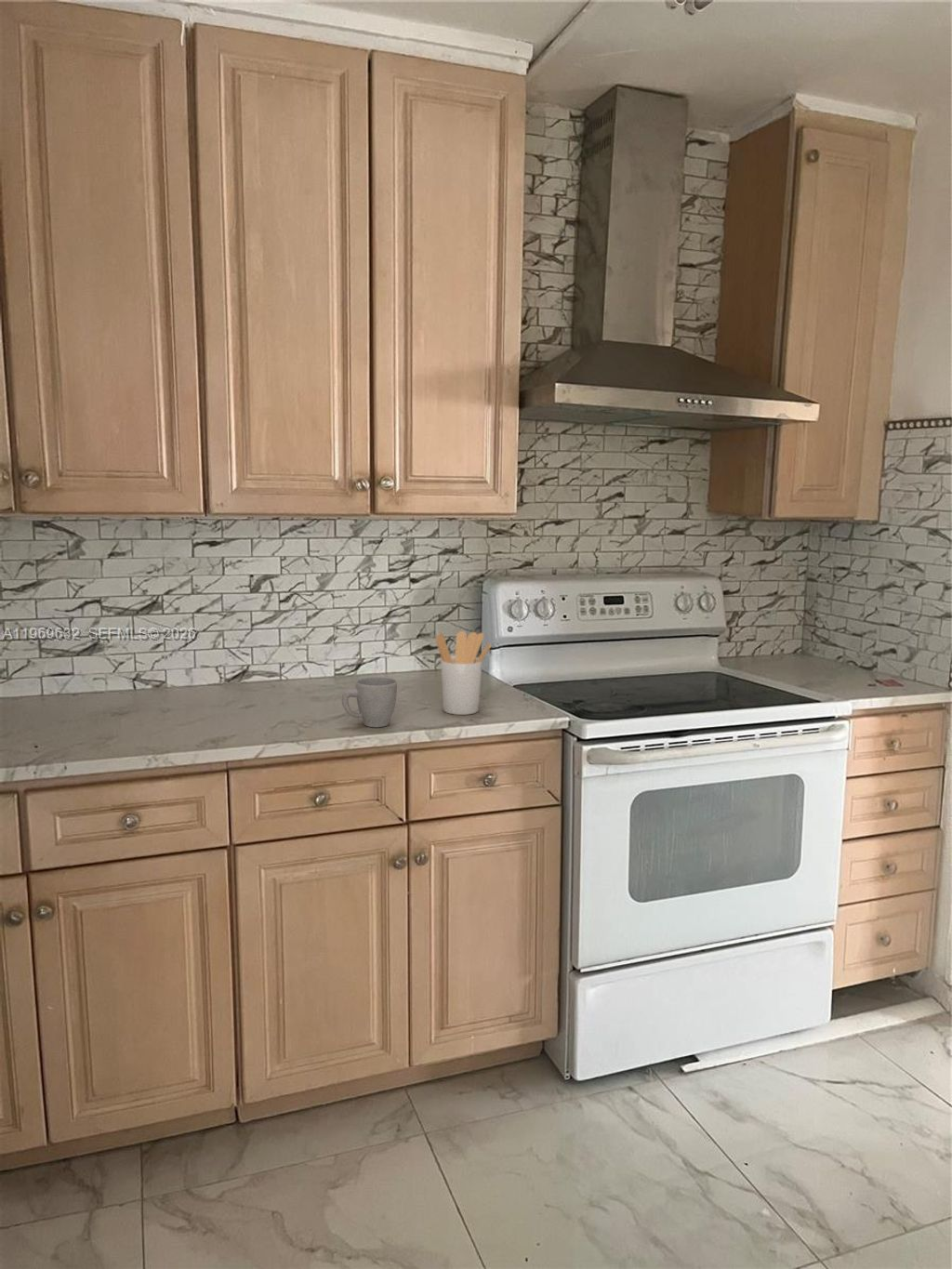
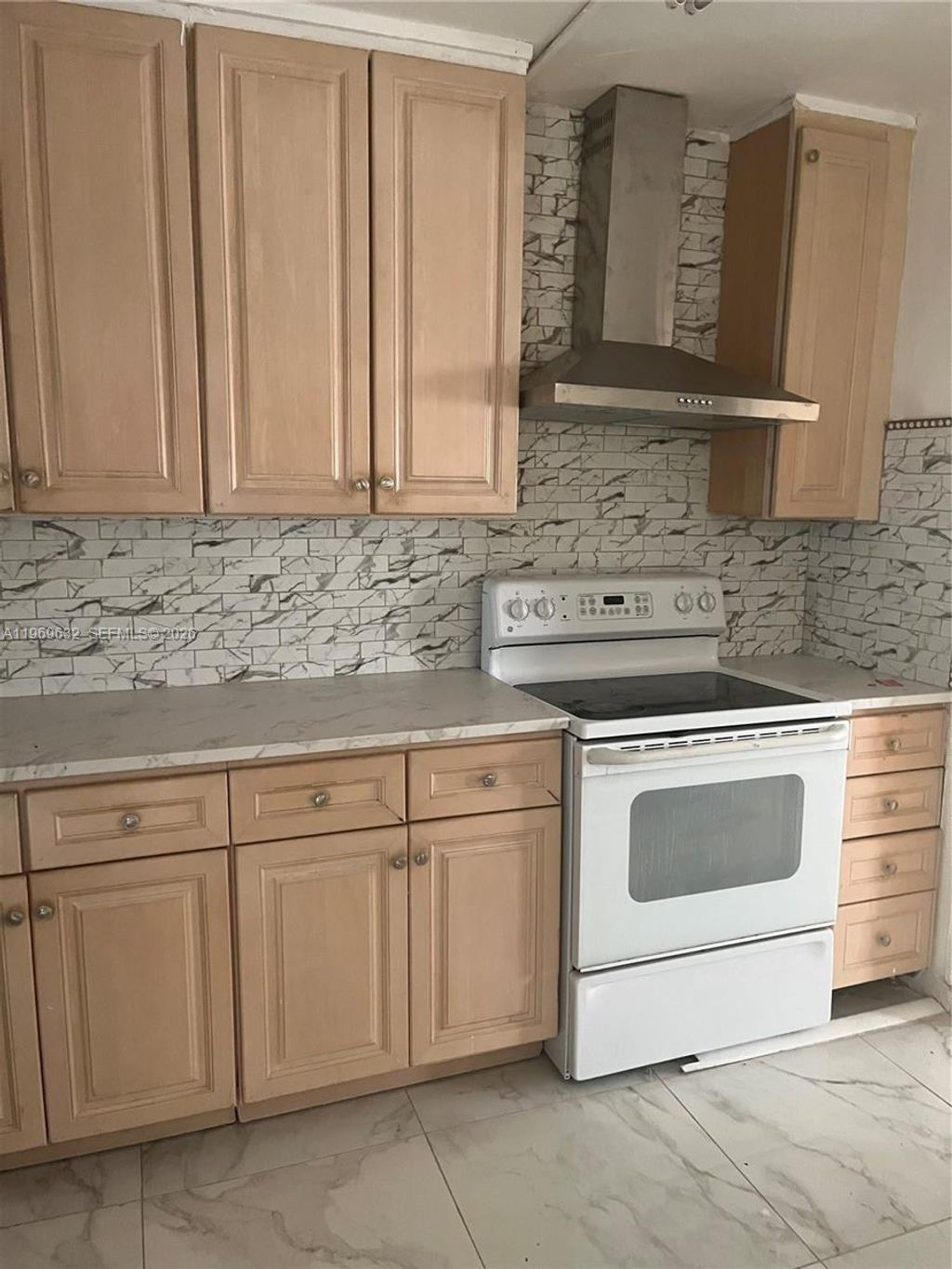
- mug [341,676,398,728]
- utensil holder [435,630,492,716]
